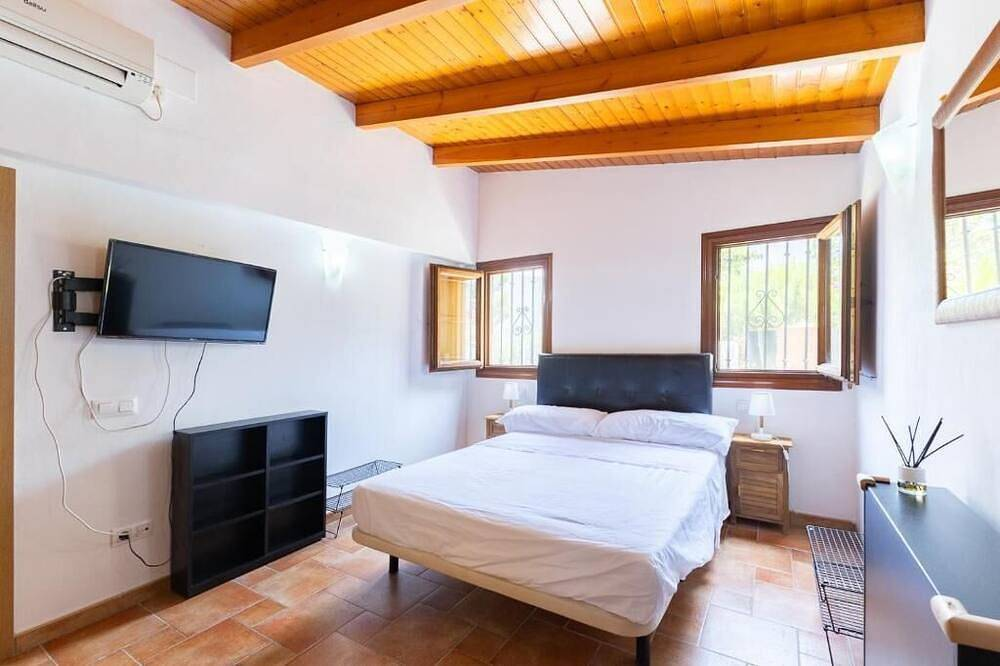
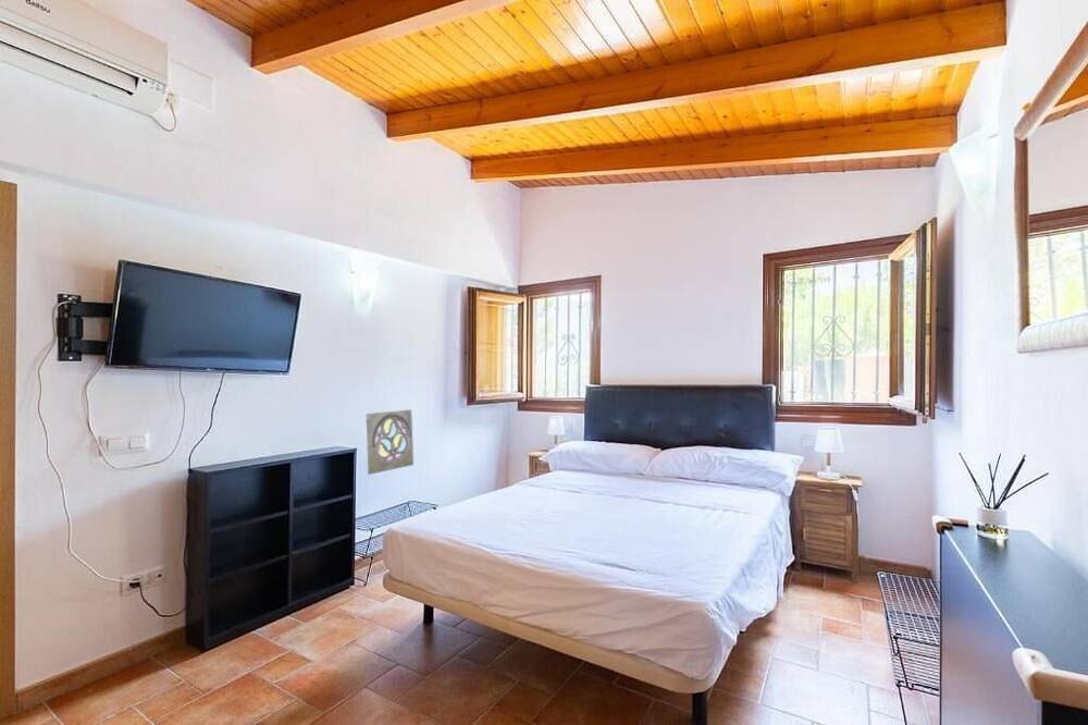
+ wall ornament [366,408,415,476]
